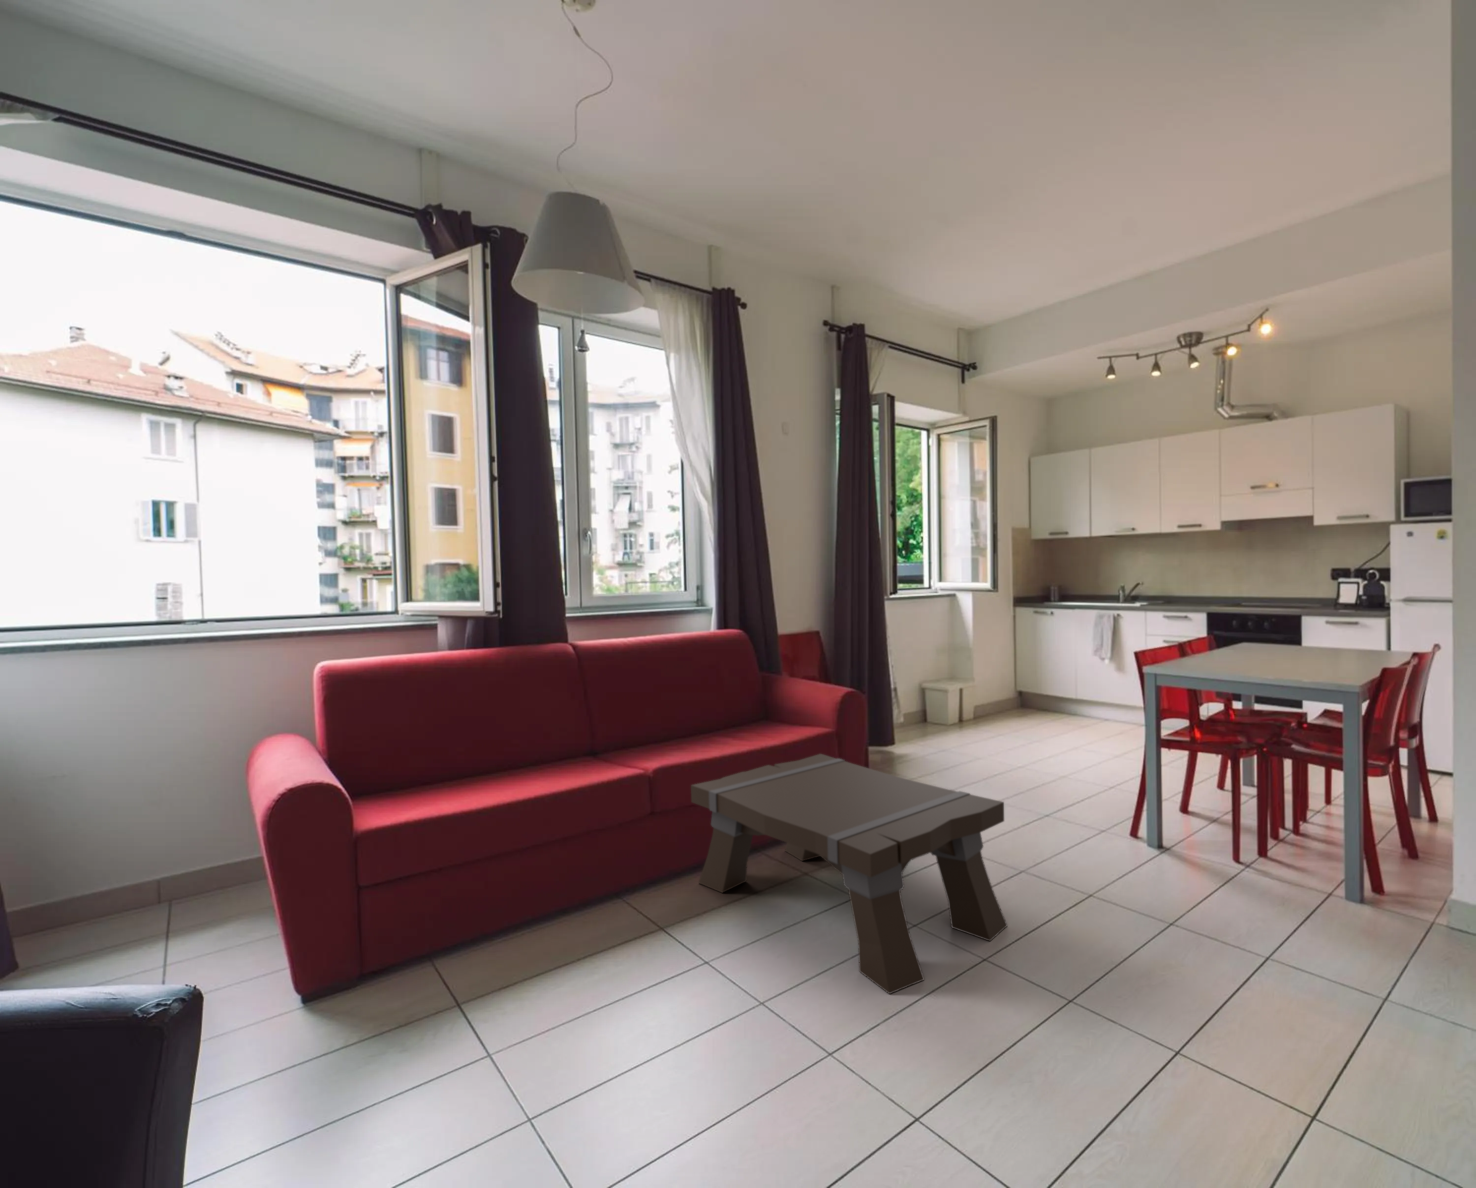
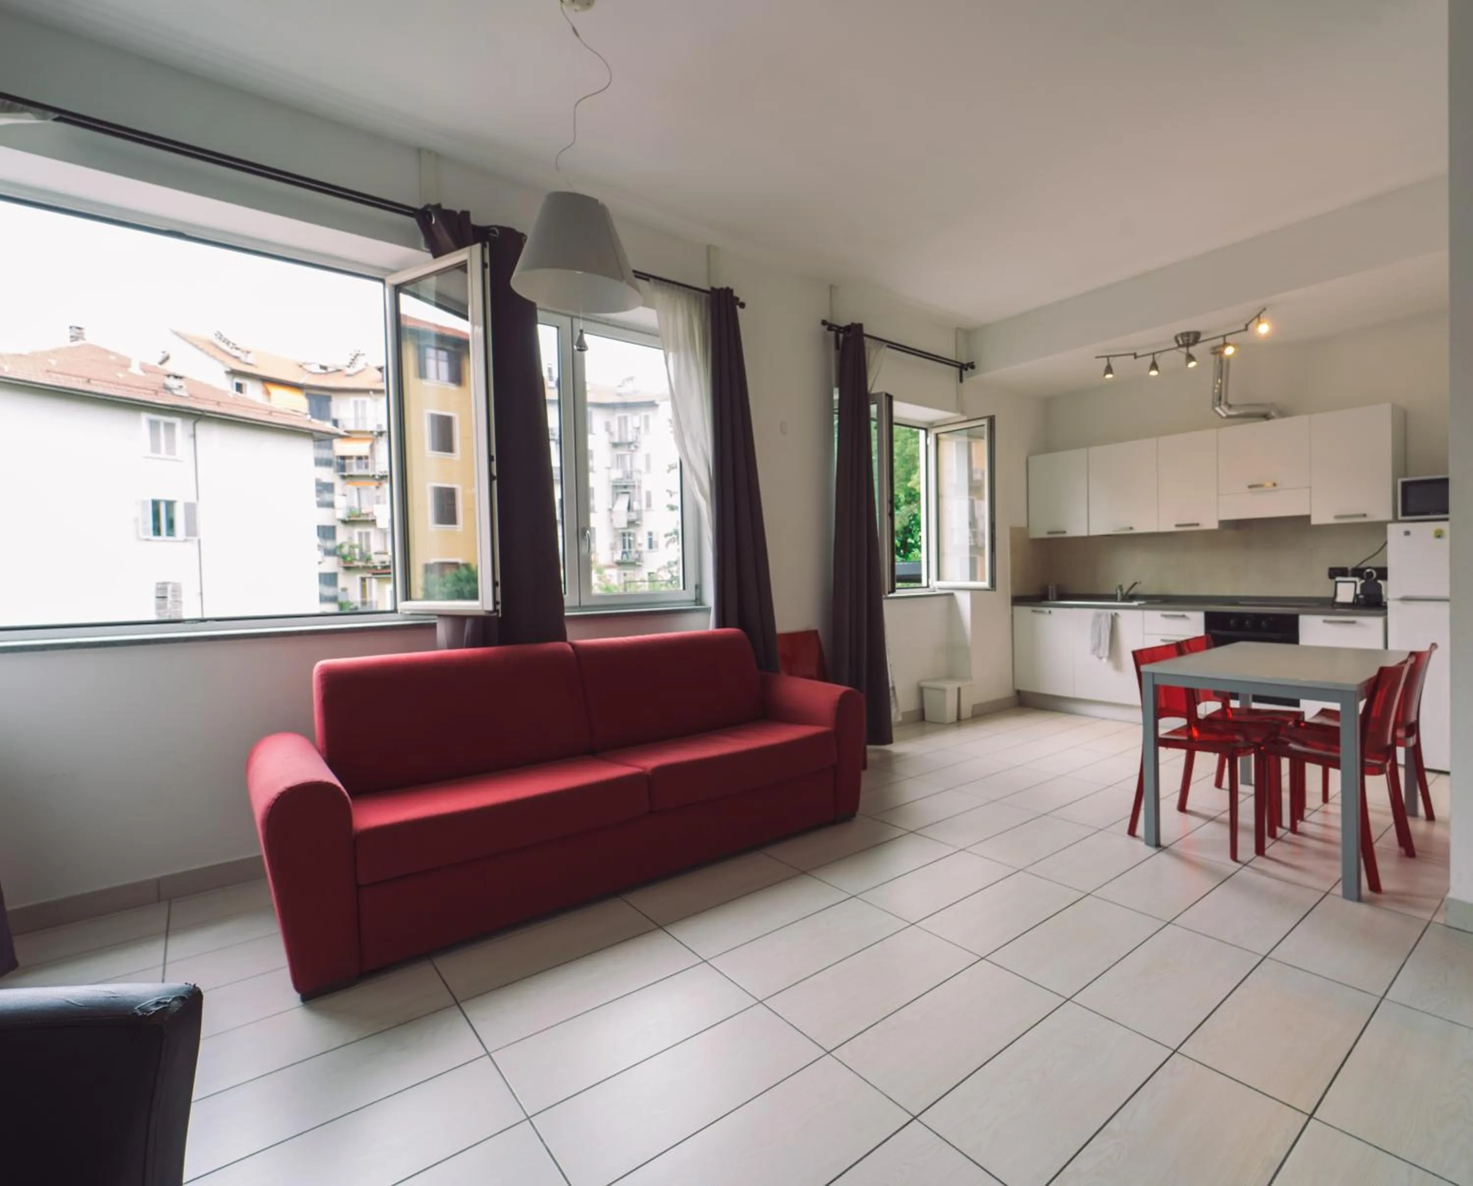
- coffee table [690,753,1008,995]
